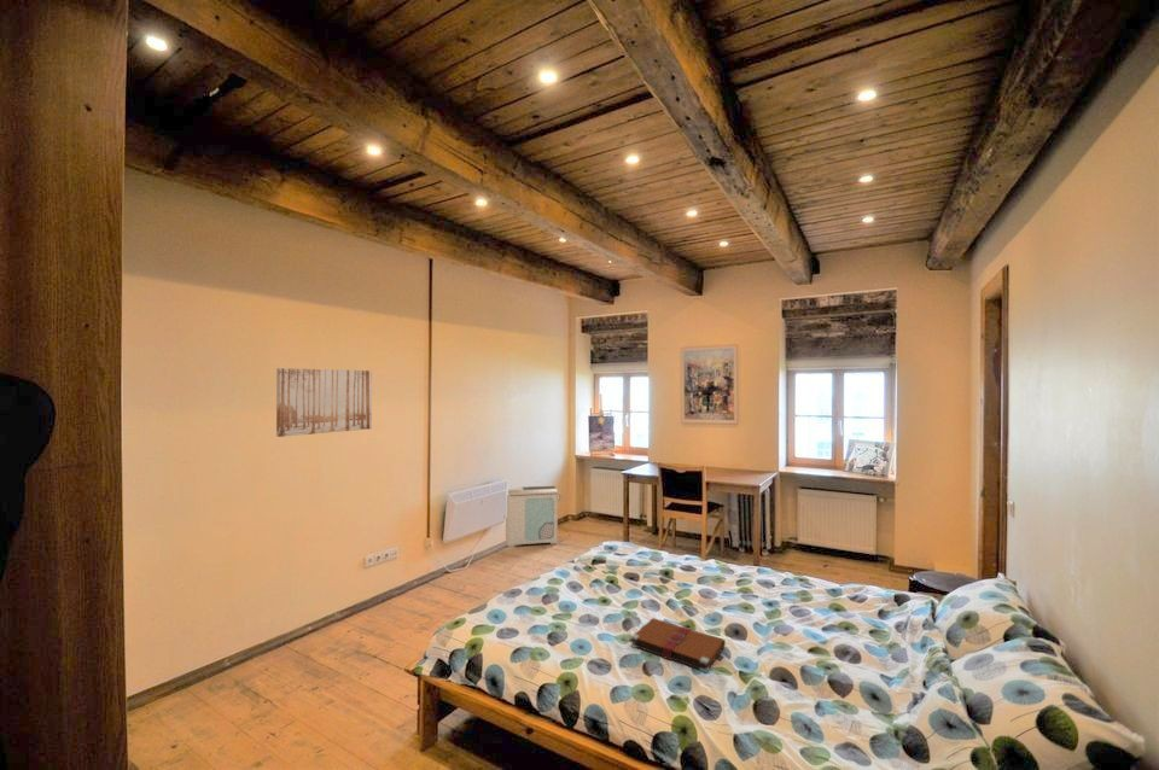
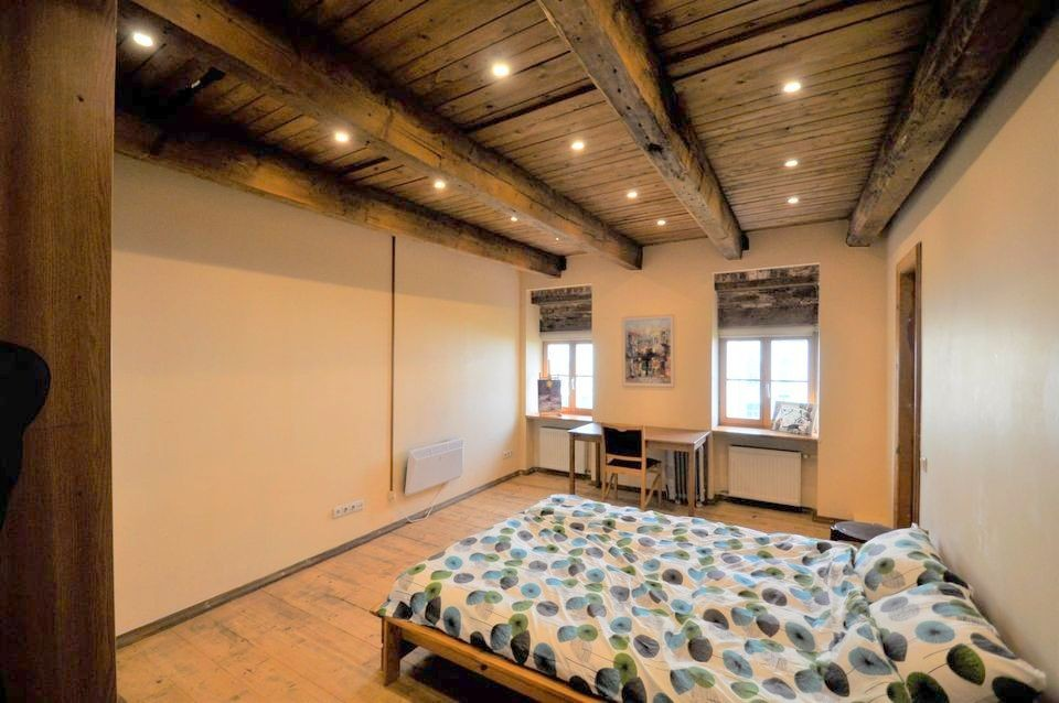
- air purifier [505,485,559,548]
- wall art [275,367,373,438]
- book [629,617,726,673]
